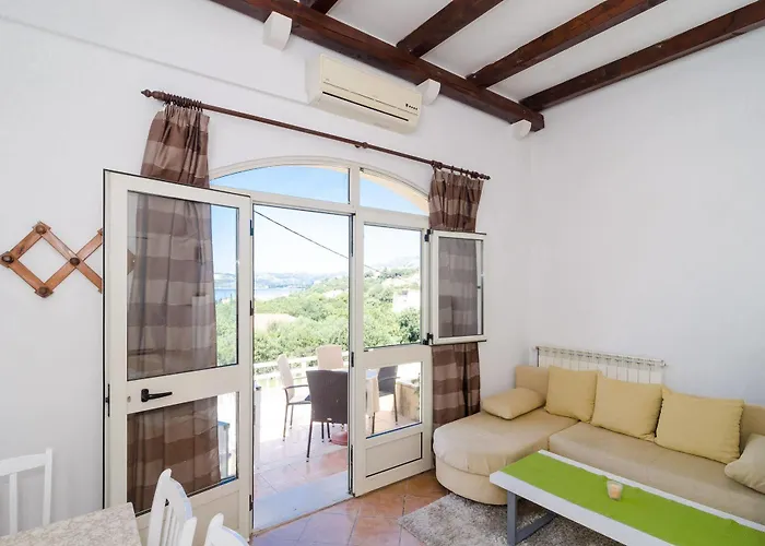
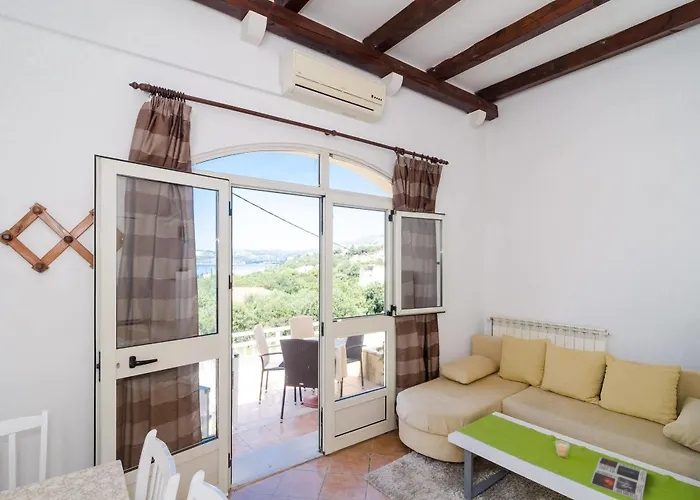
+ magazine [589,456,648,500]
